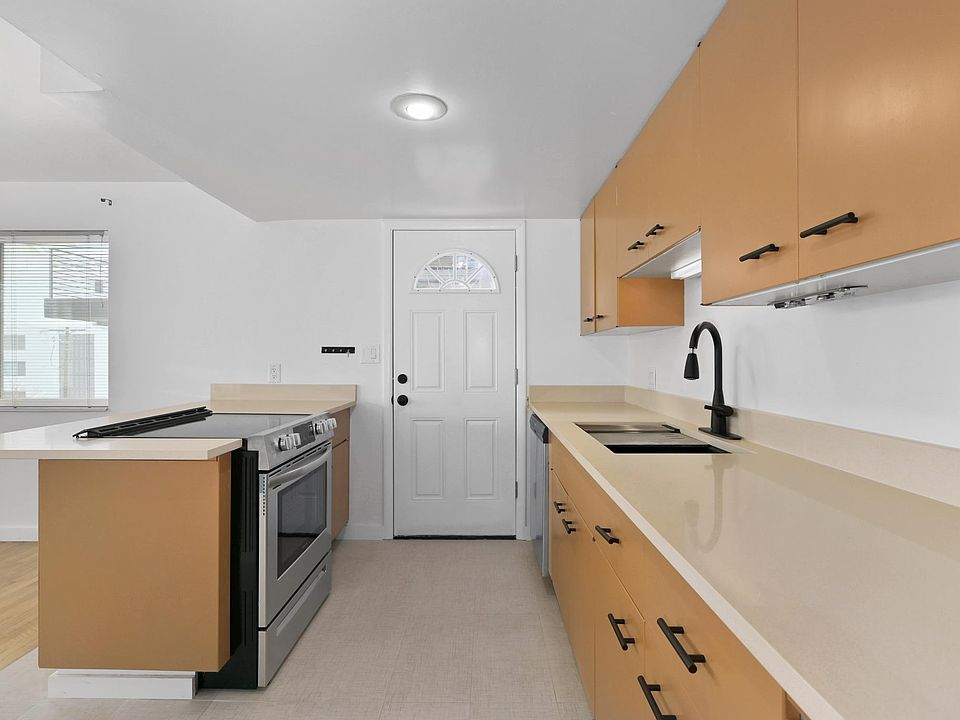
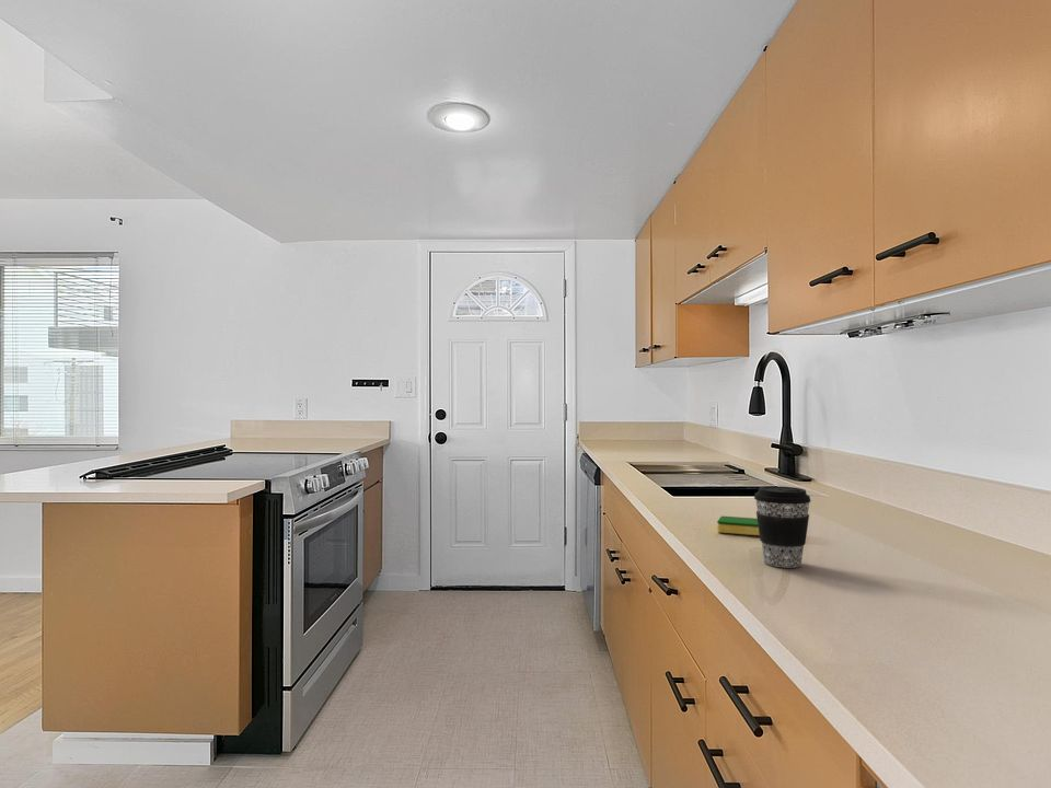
+ dish sponge [716,515,760,536]
+ coffee cup [753,485,811,569]
